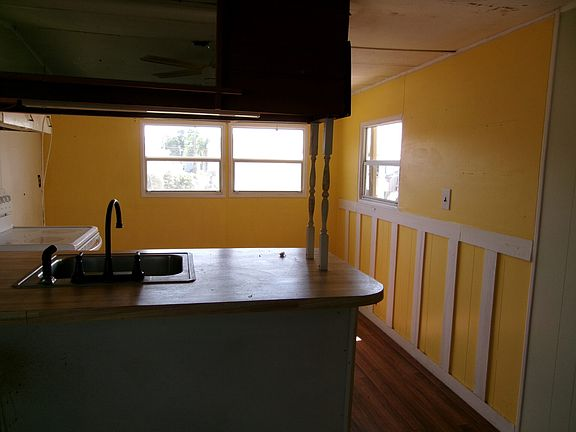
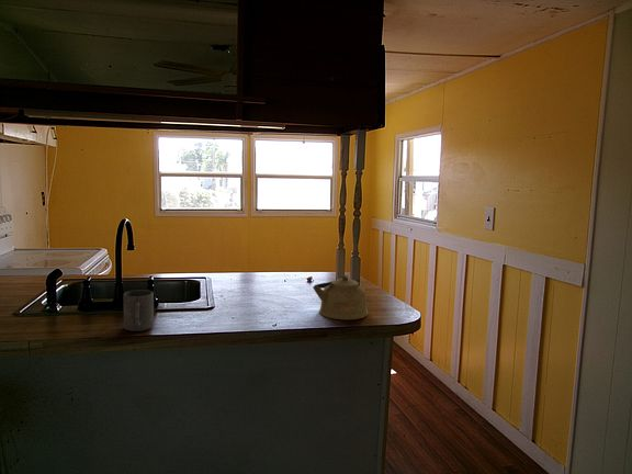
+ kettle [312,274,369,320]
+ mug [122,289,155,332]
